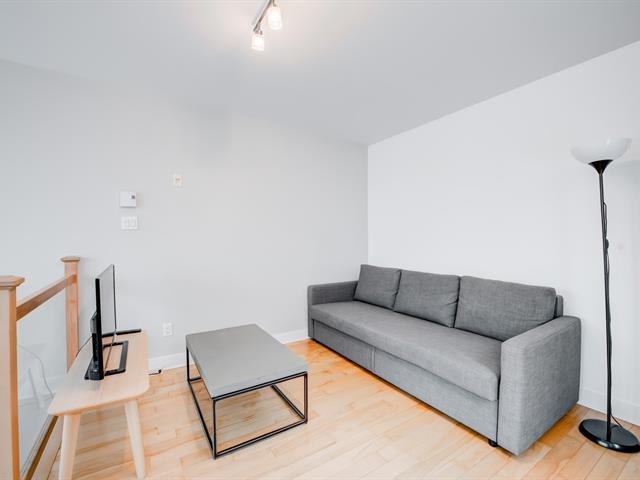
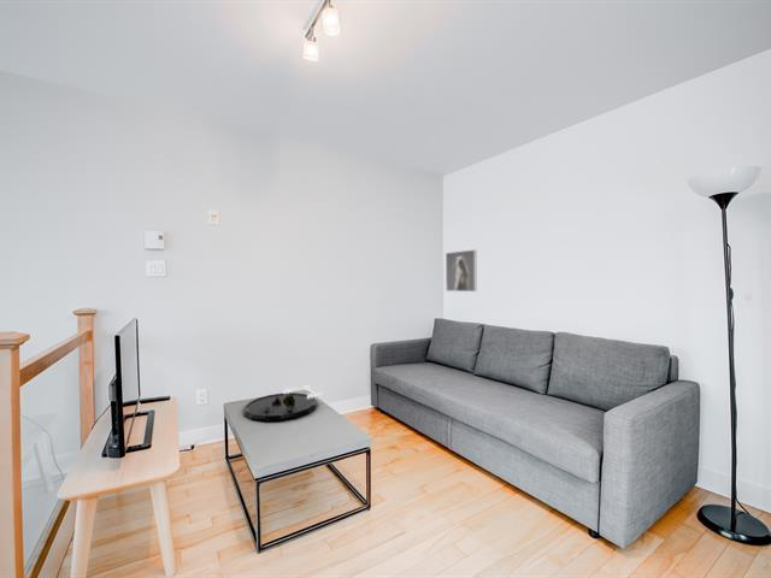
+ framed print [445,248,478,293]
+ decorative tray [241,384,323,423]
